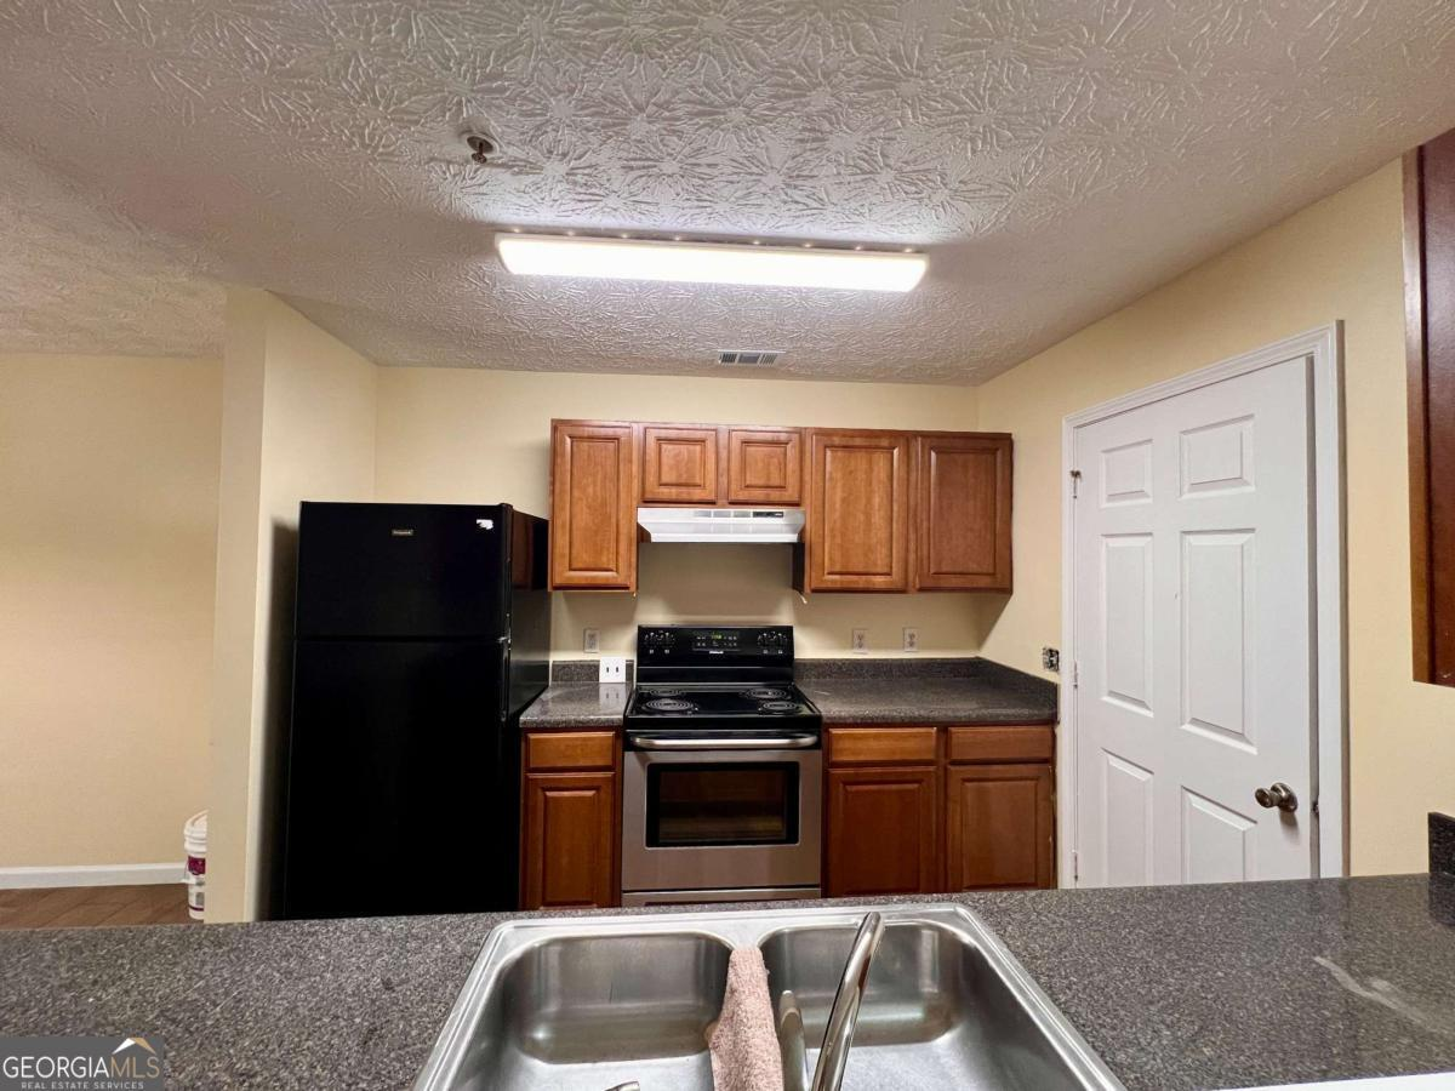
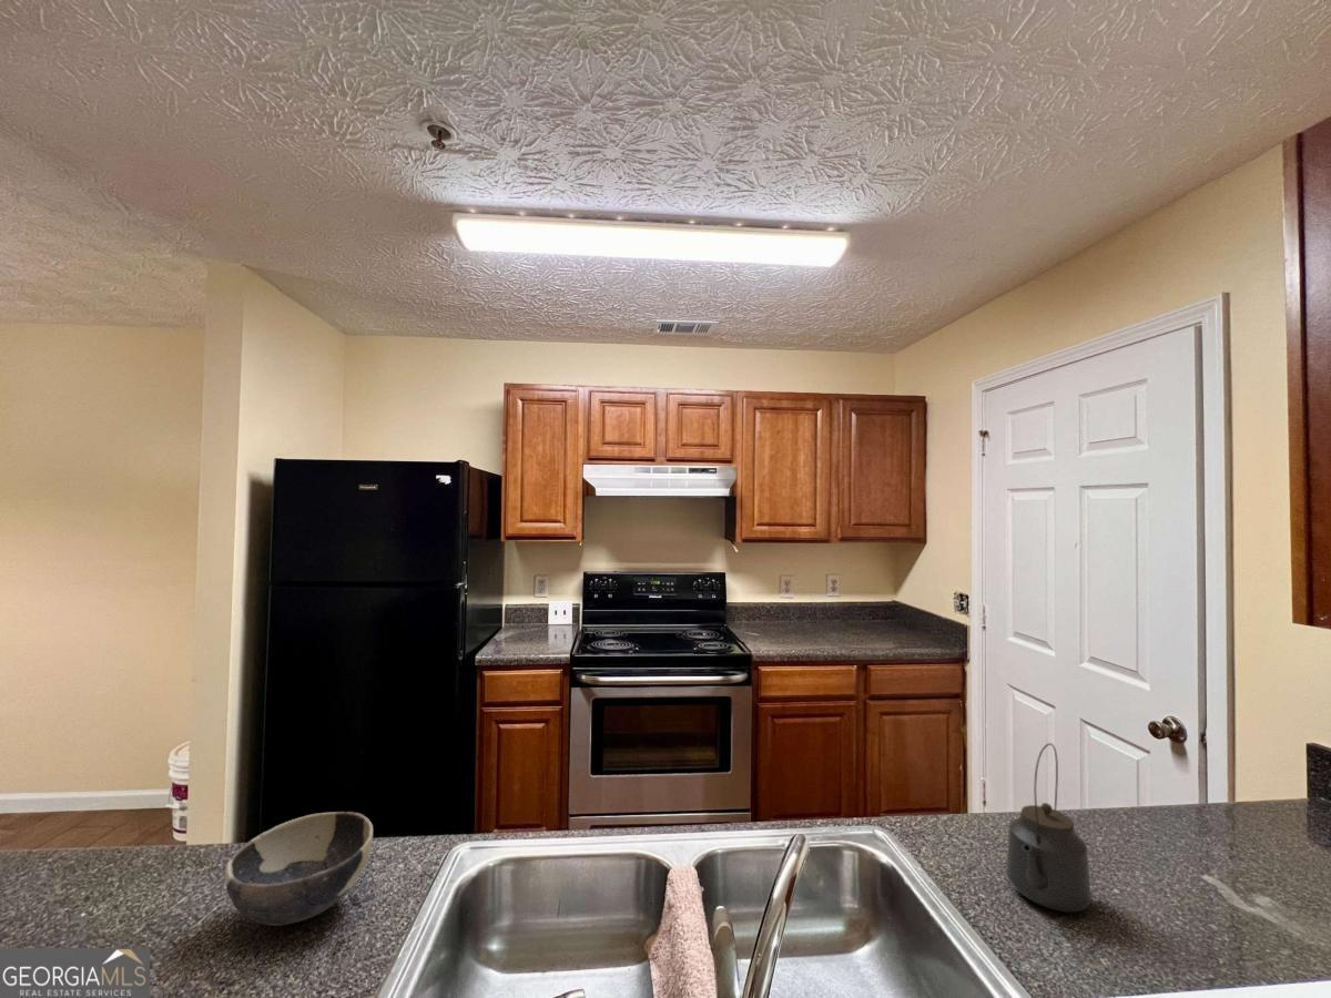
+ bowl [224,811,374,927]
+ kettle [1005,742,1093,913]
